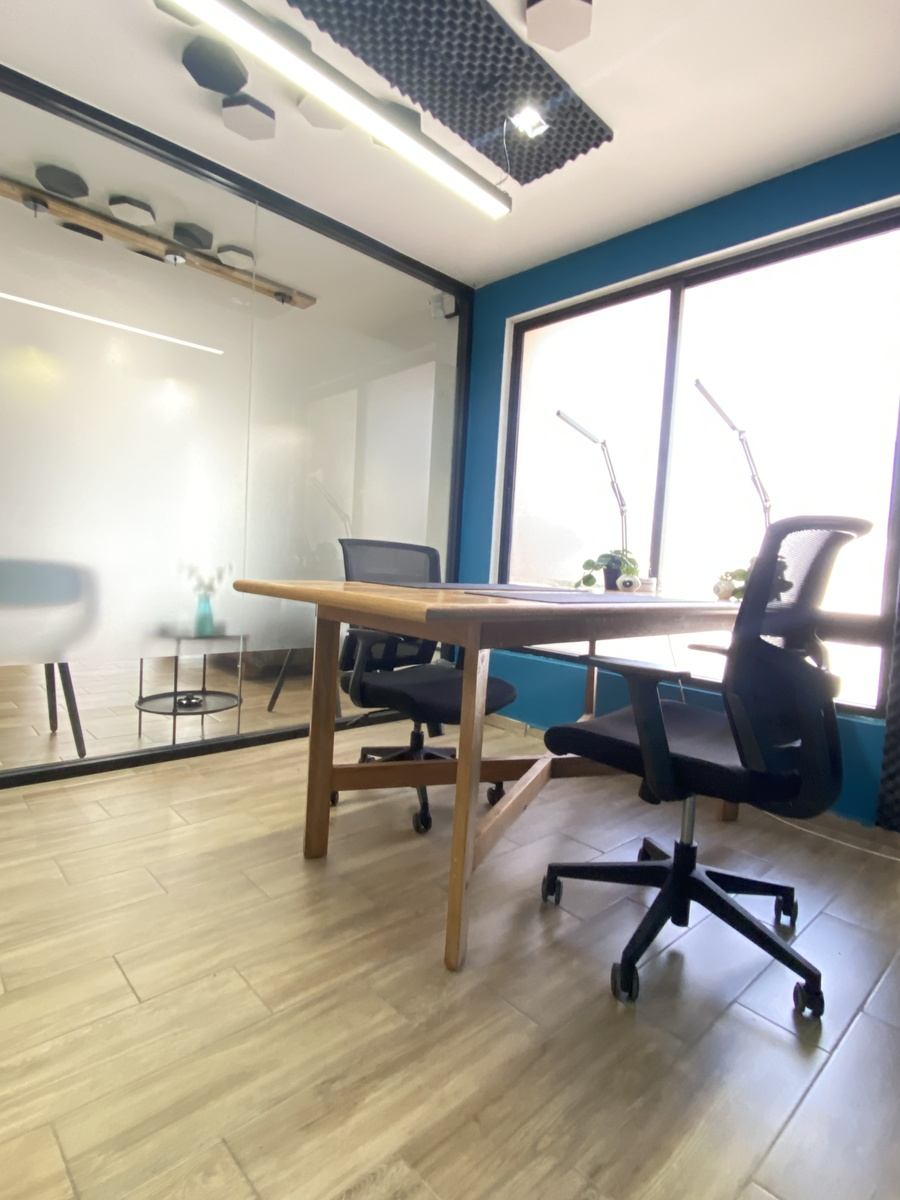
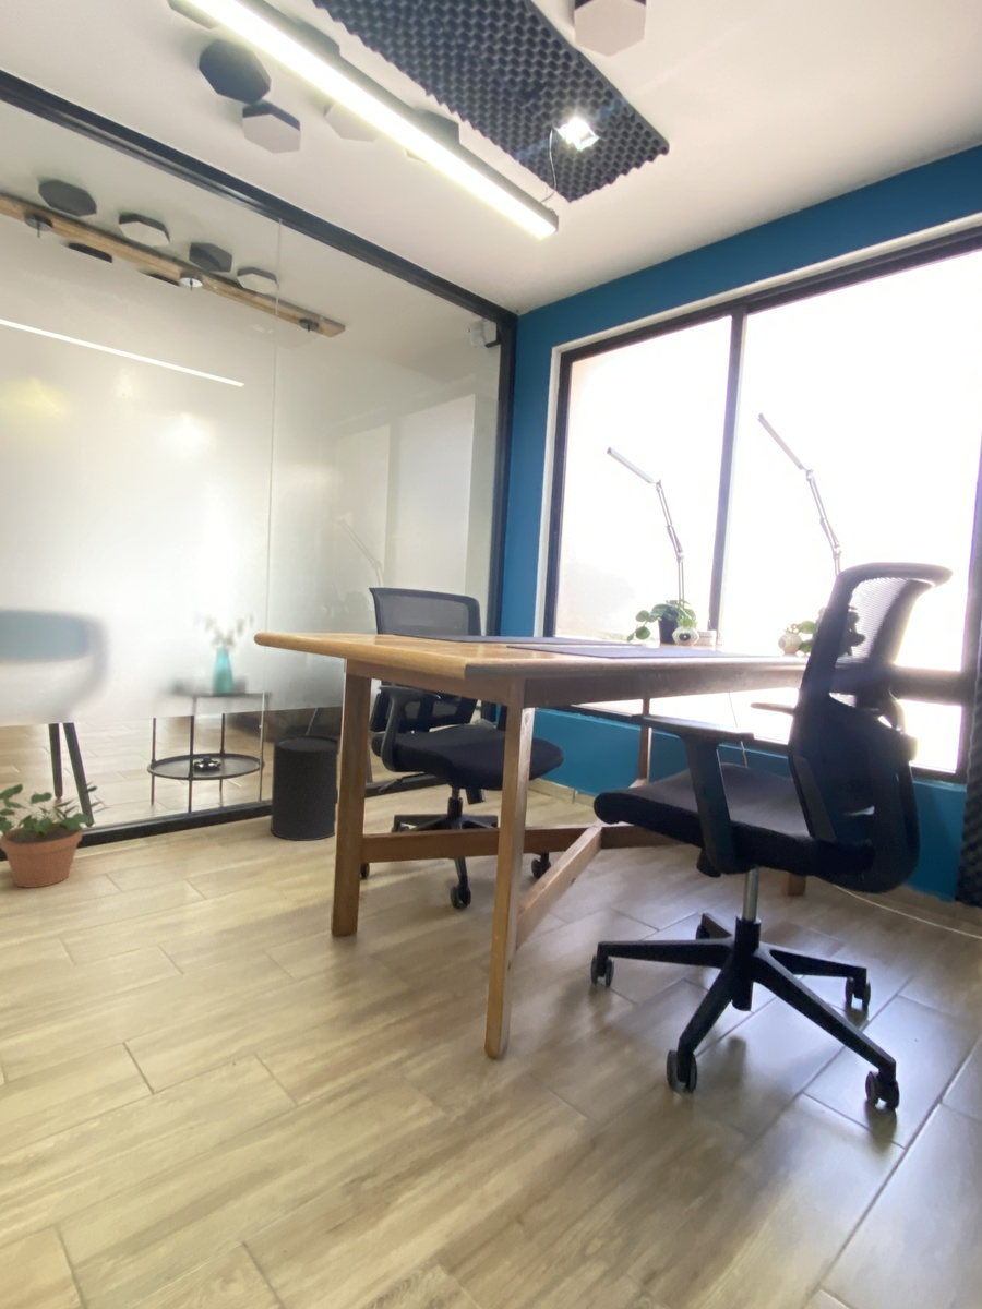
+ trash can [270,734,339,842]
+ potted plant [0,780,113,889]
